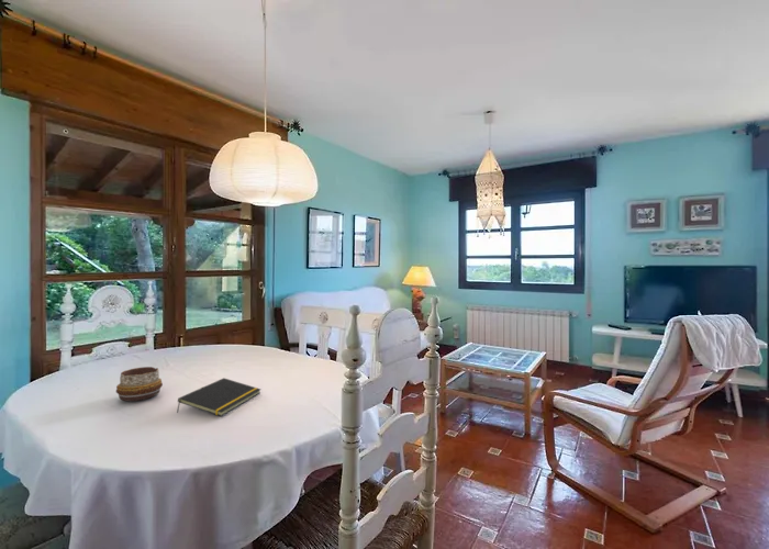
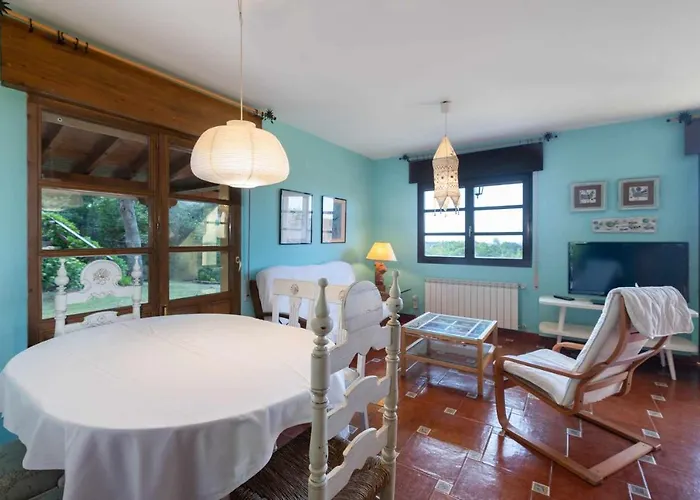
- notepad [176,377,263,417]
- decorative bowl [115,366,164,403]
